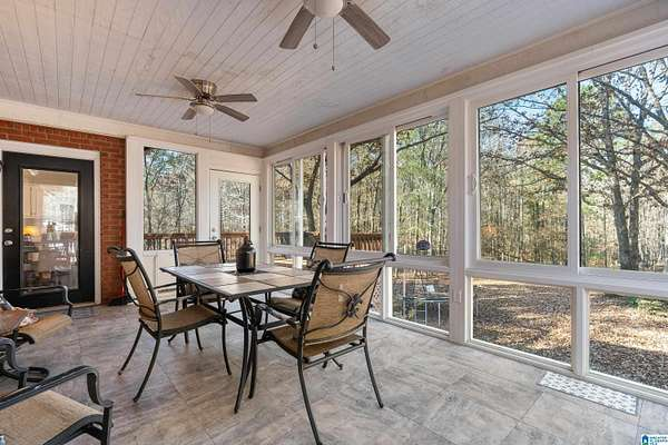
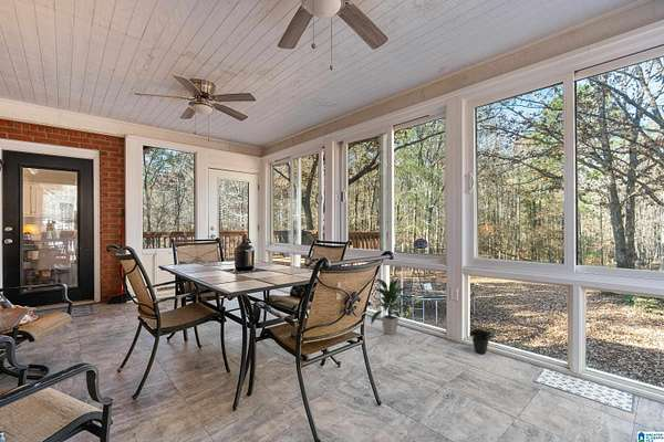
+ indoor plant [370,276,413,336]
+ potted plant [468,314,492,356]
